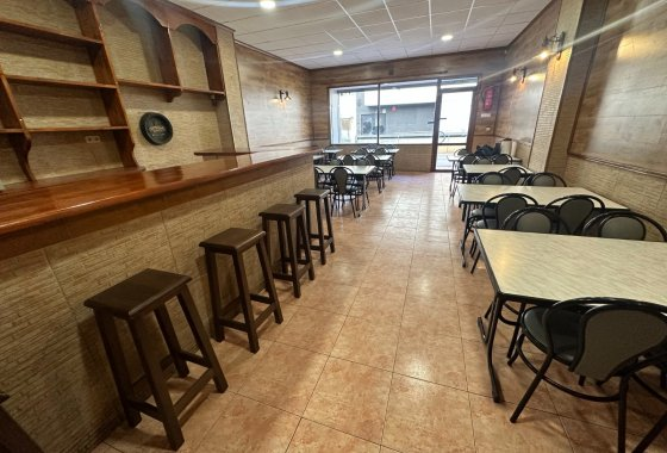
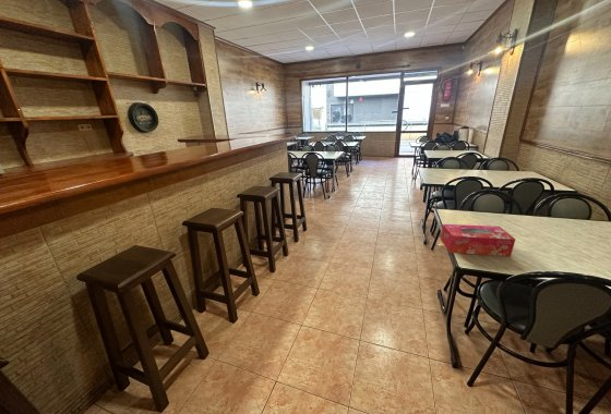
+ tissue box [440,223,516,257]
